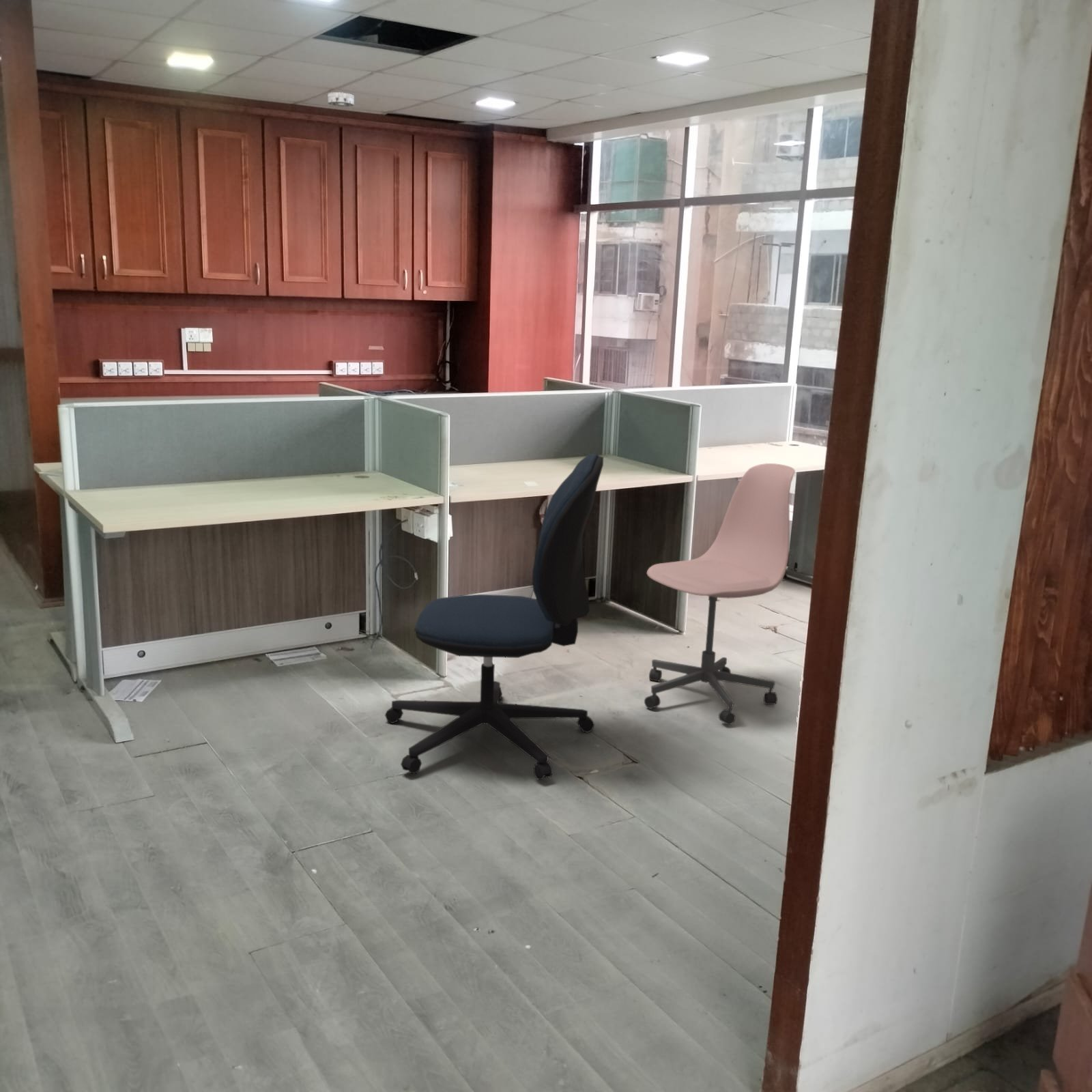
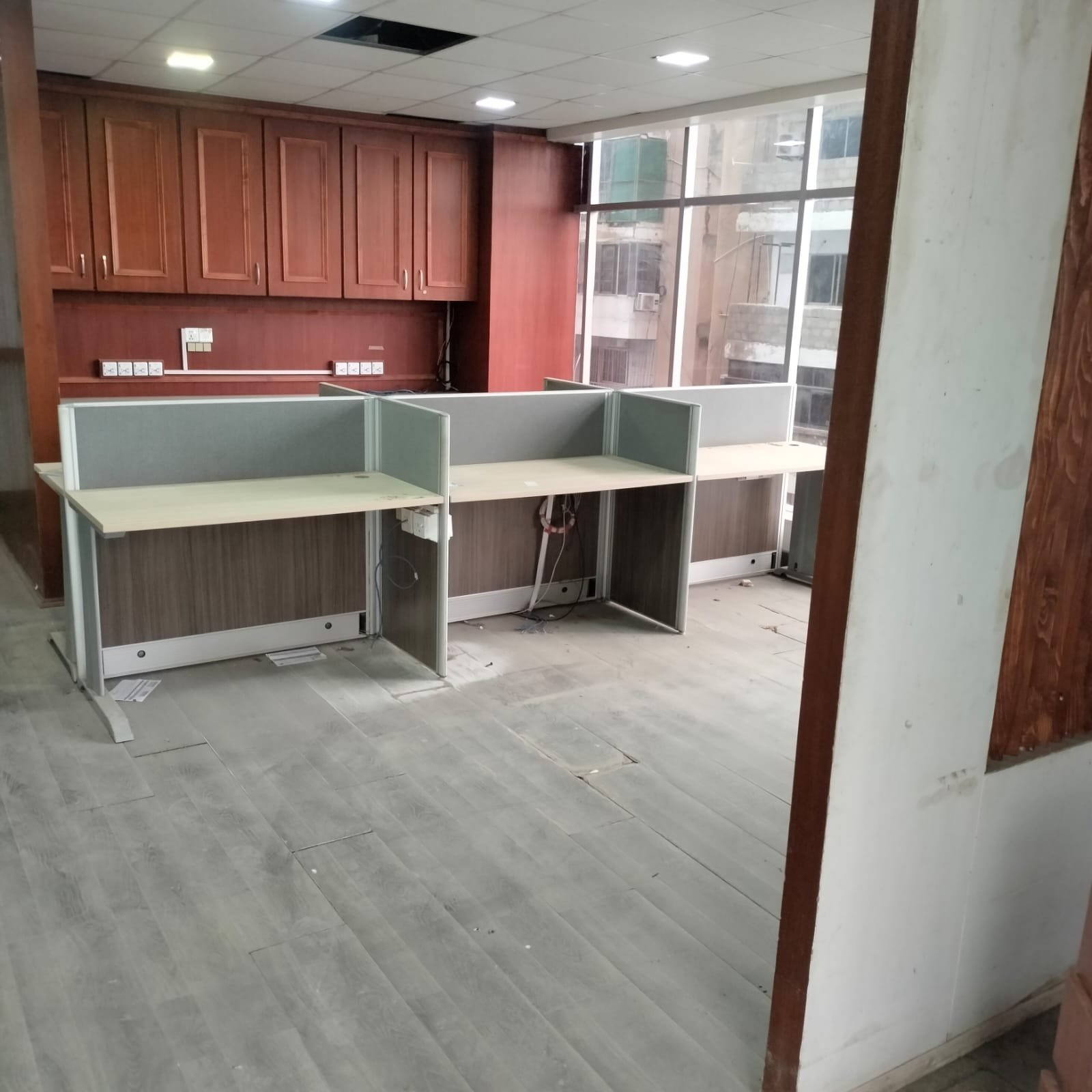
- office chair [644,463,796,725]
- office chair [384,452,604,780]
- smoke detector [327,91,355,107]
